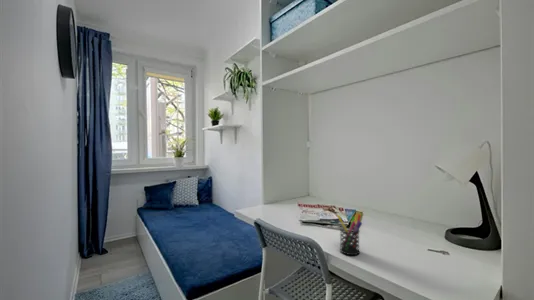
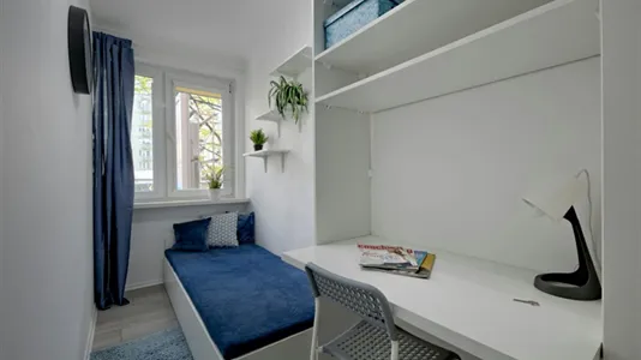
- pen holder [336,214,363,256]
